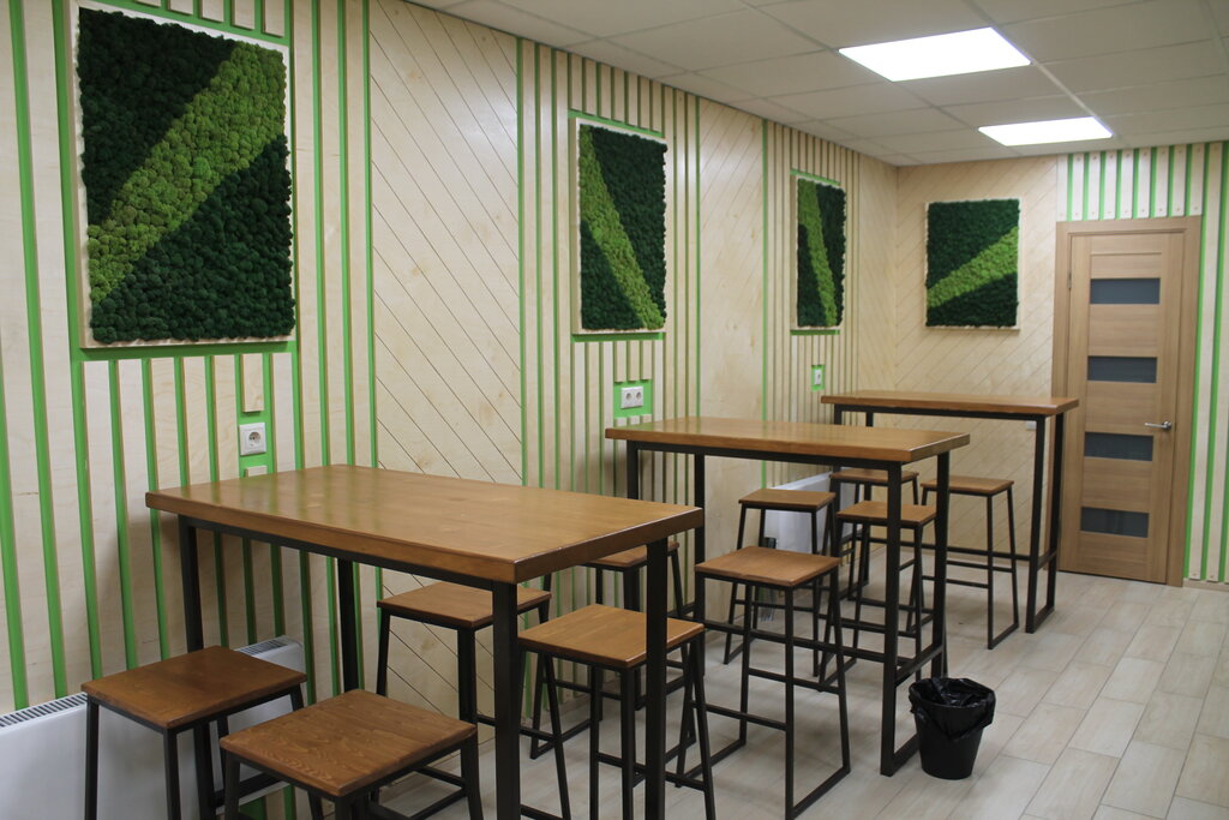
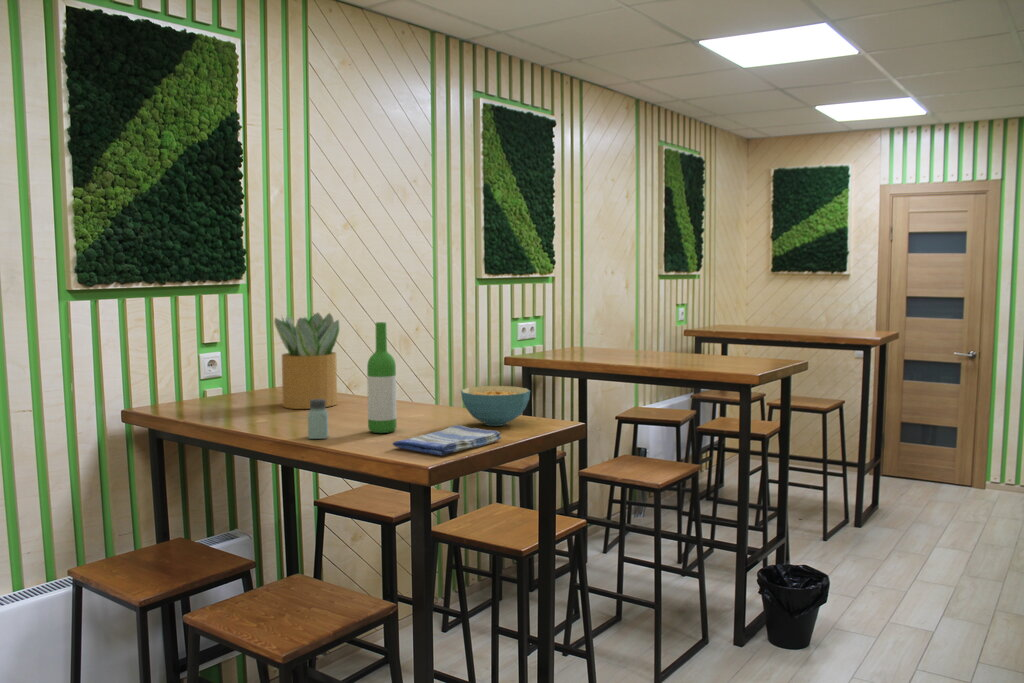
+ cereal bowl [460,385,531,427]
+ potted plant [273,312,340,410]
+ saltshaker [307,399,329,440]
+ dish towel [391,424,503,457]
+ wine bottle [366,321,398,434]
